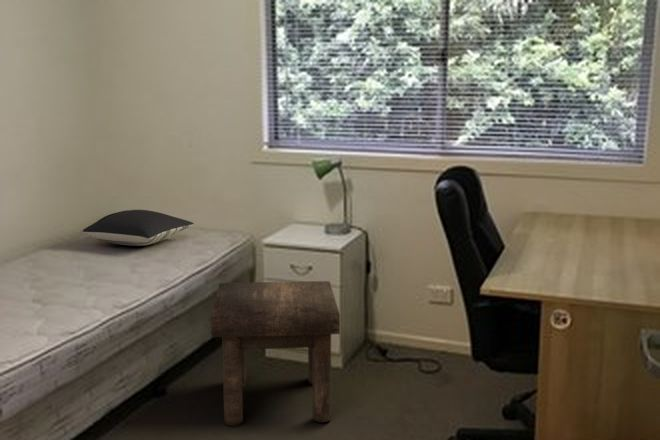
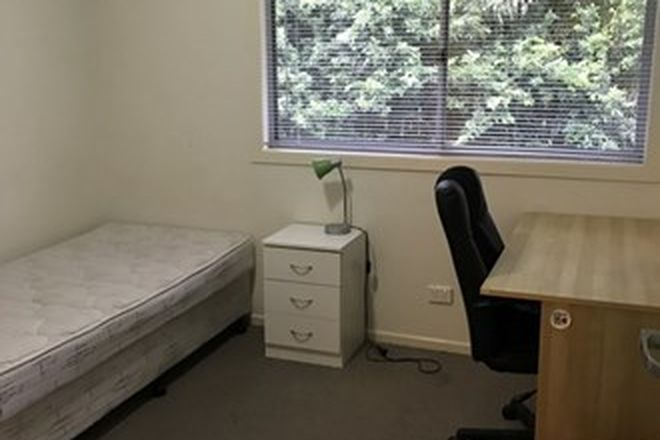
- pillow [82,209,195,247]
- stool [210,280,341,426]
